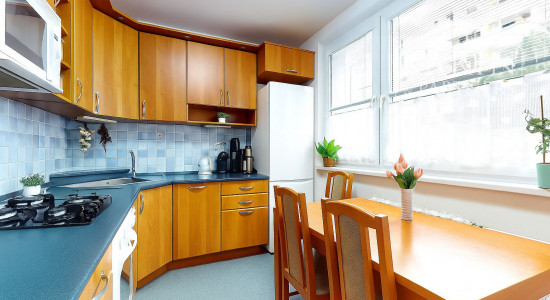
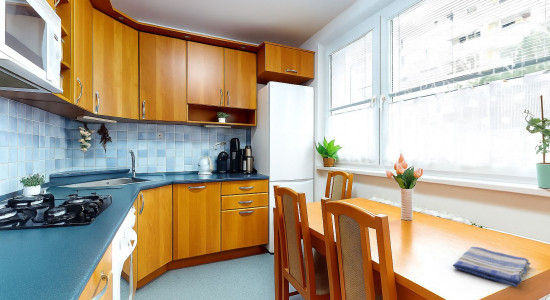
+ dish towel [452,246,532,288]
